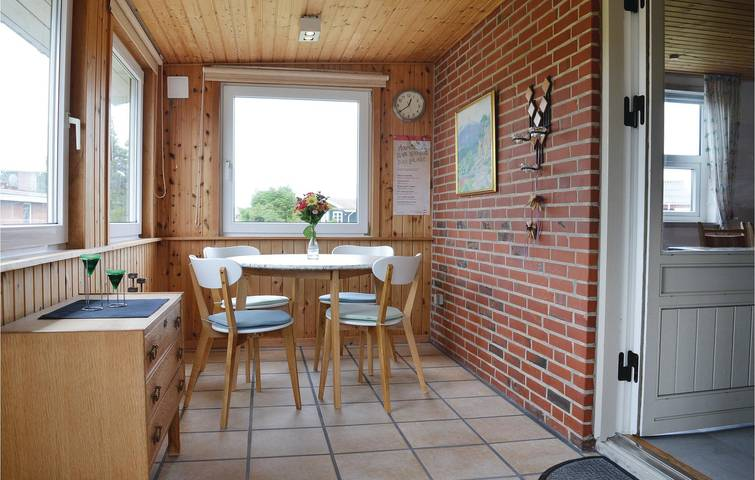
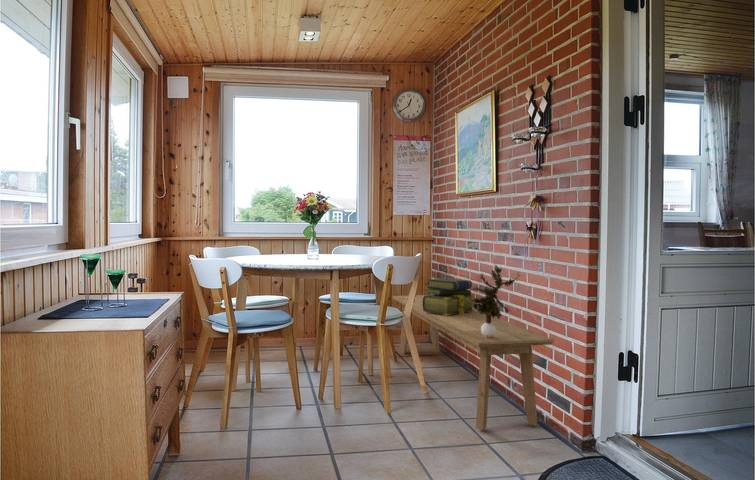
+ bench [392,294,555,431]
+ stack of books [423,277,476,315]
+ potted plant [468,264,522,337]
